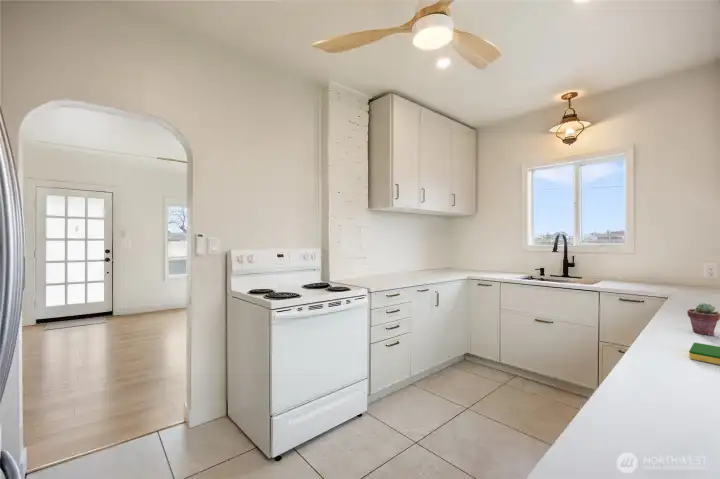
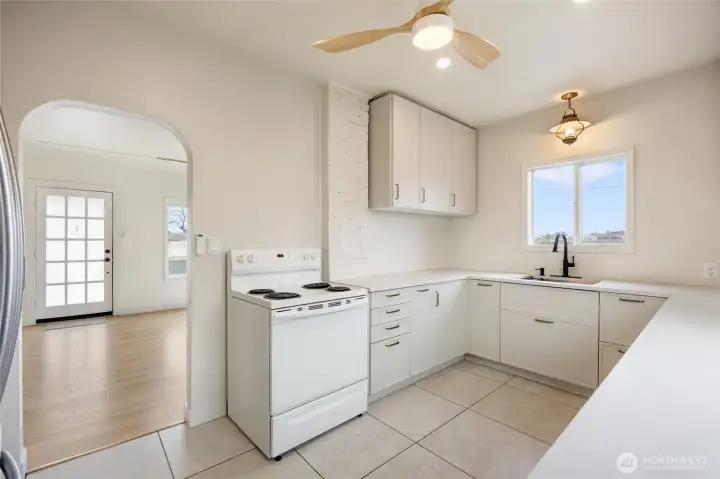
- dish sponge [688,342,720,365]
- potted succulent [686,302,720,336]
